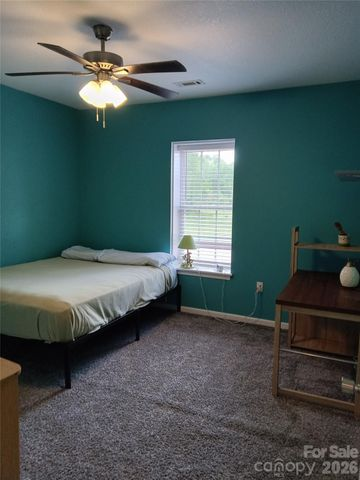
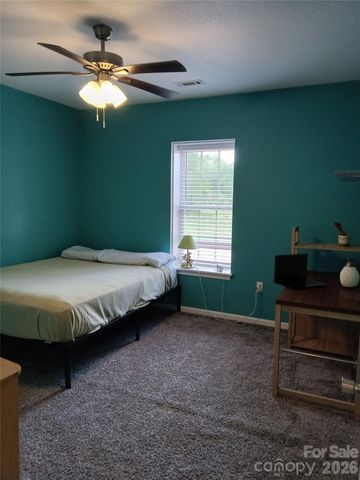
+ laptop [273,253,328,290]
